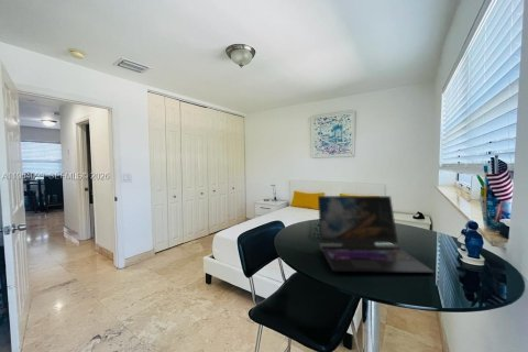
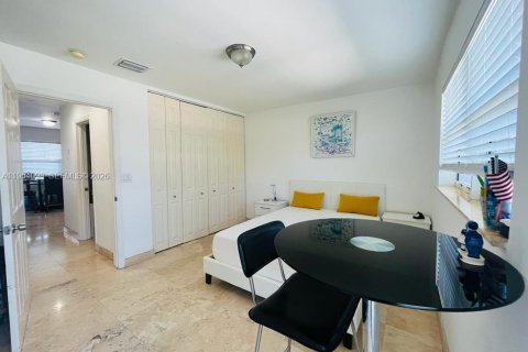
- laptop [317,195,436,274]
